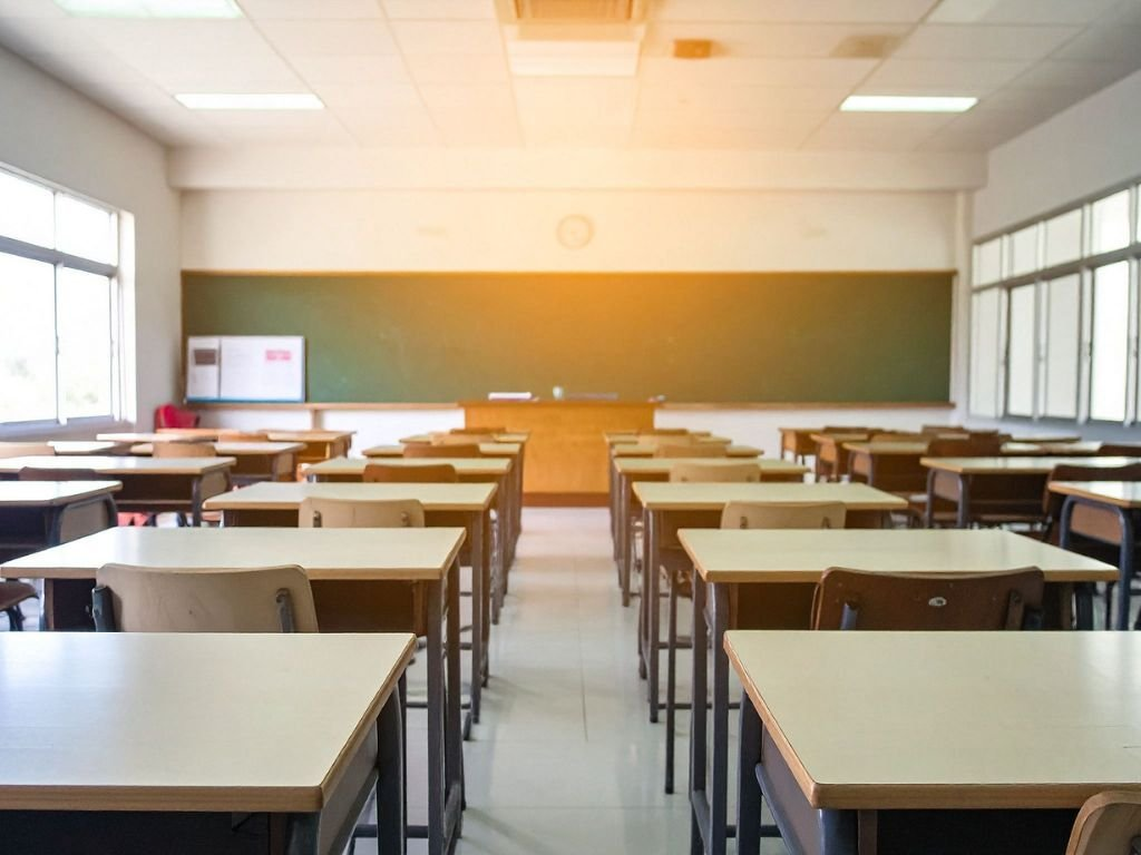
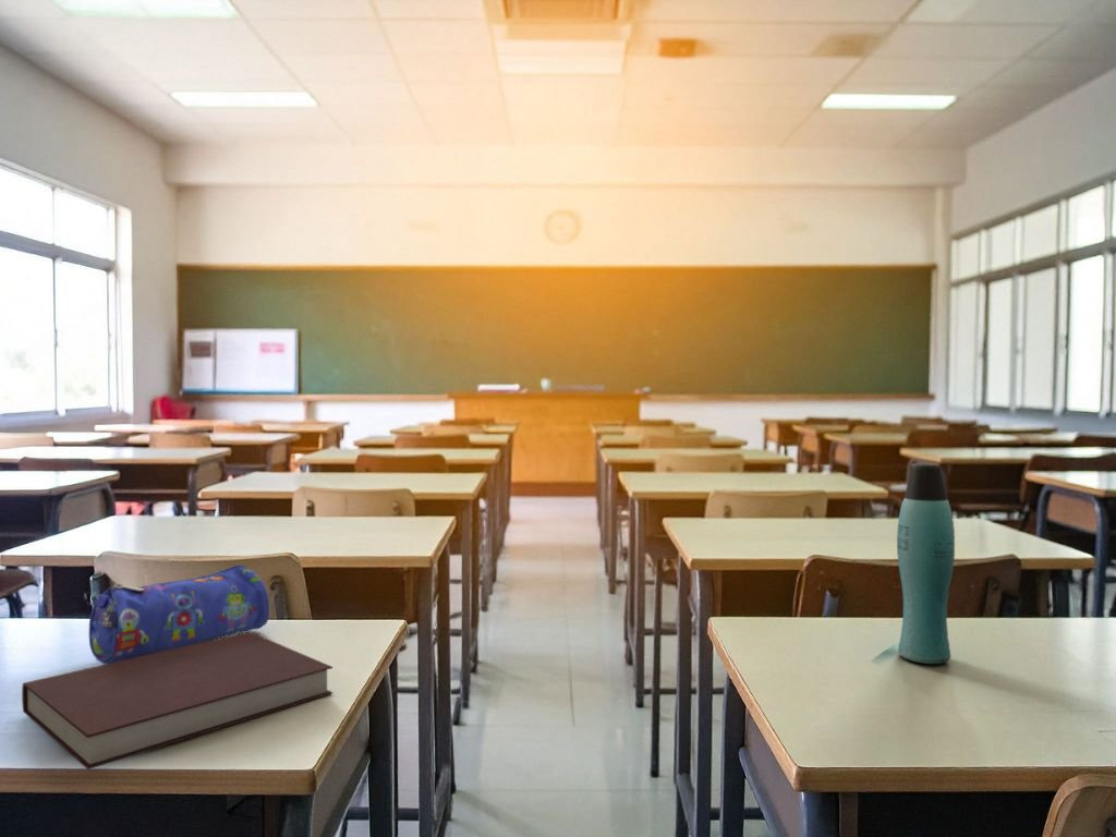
+ bottle [896,462,956,665]
+ pencil case [88,563,270,665]
+ notebook [21,631,333,771]
